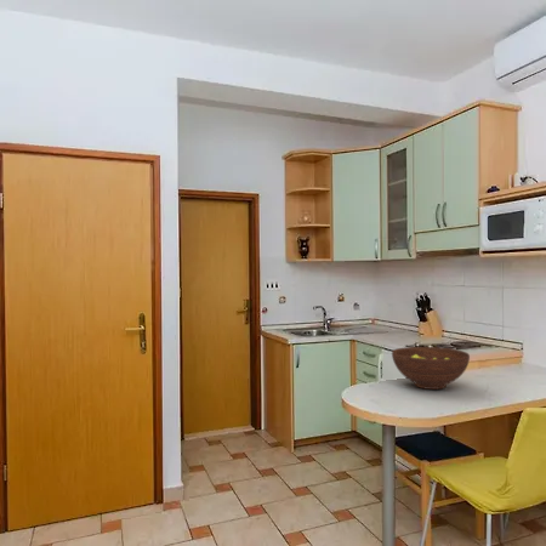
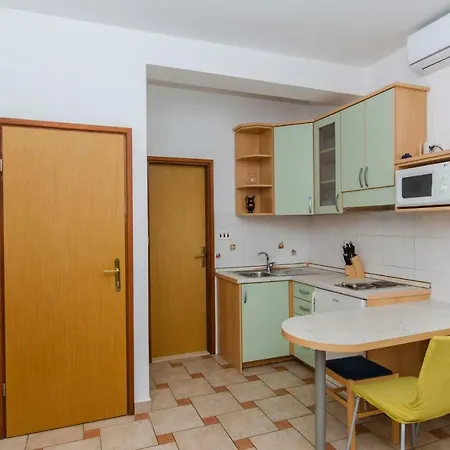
- fruit bowl [391,346,471,391]
